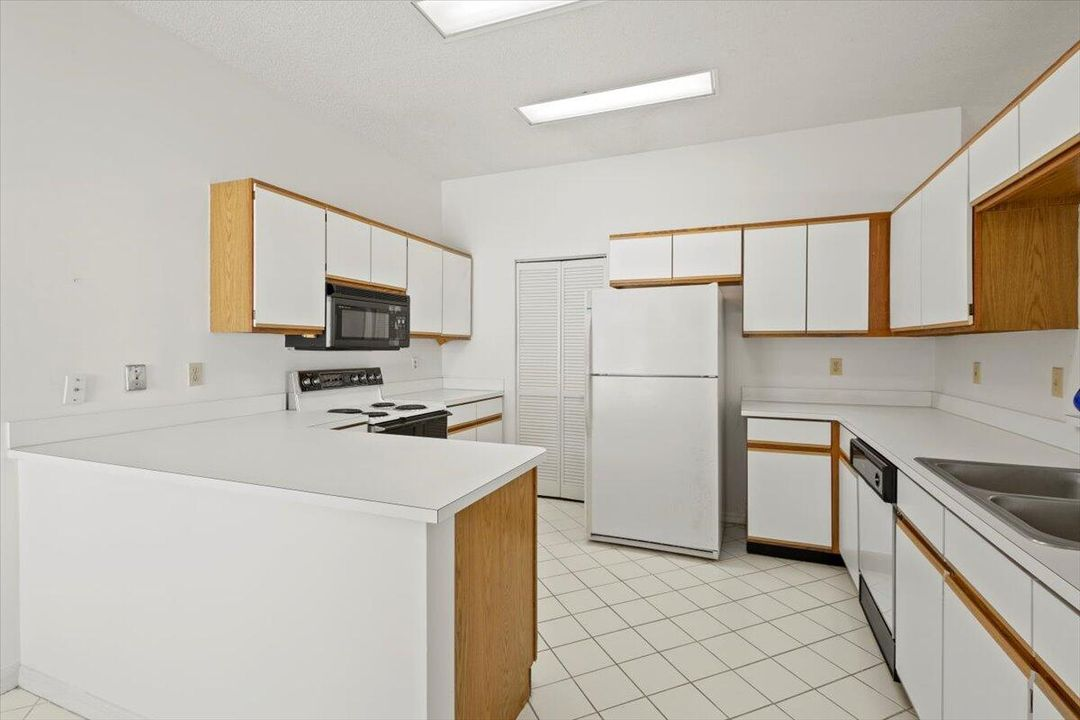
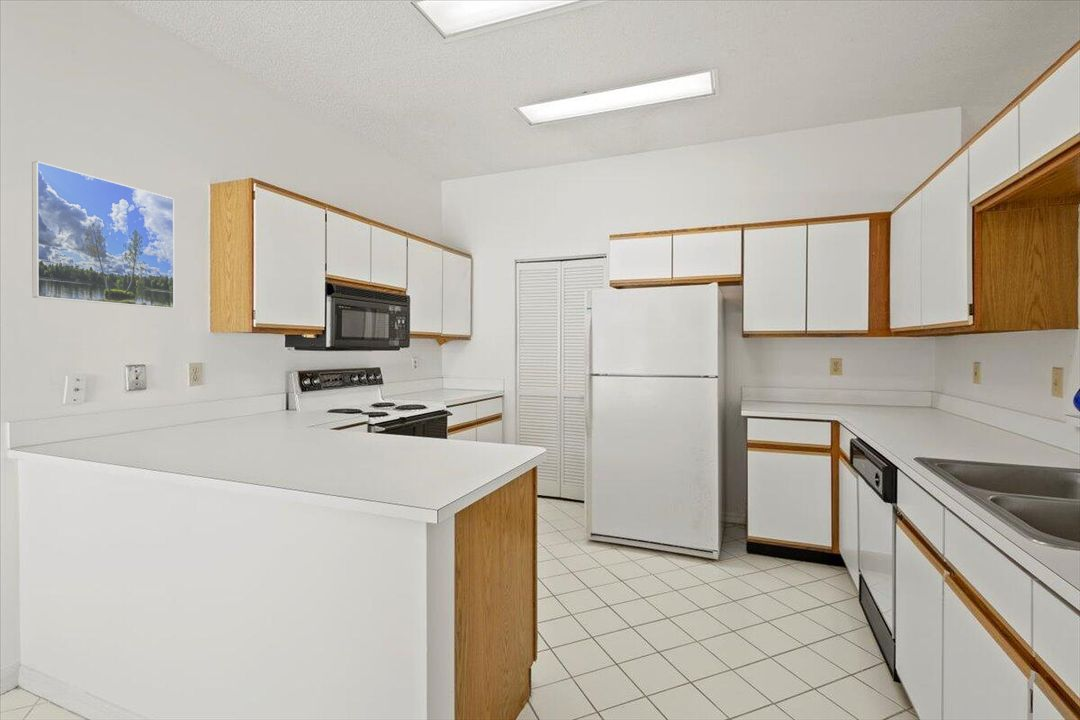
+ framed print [31,160,175,310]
